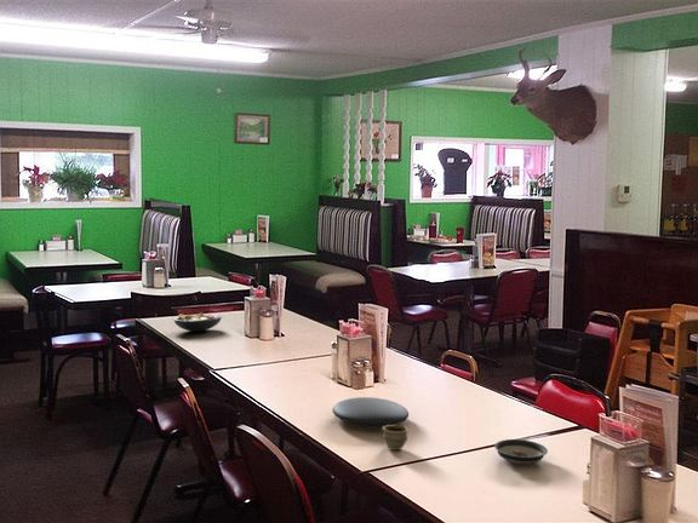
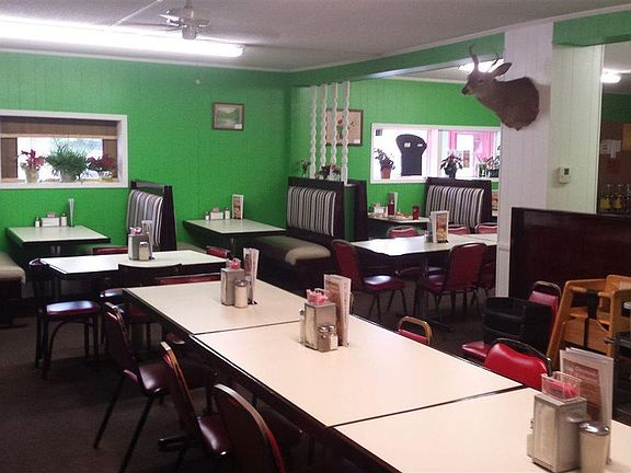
- cup [381,424,410,452]
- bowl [173,311,223,333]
- plate [332,396,410,429]
- saucer [493,438,549,466]
